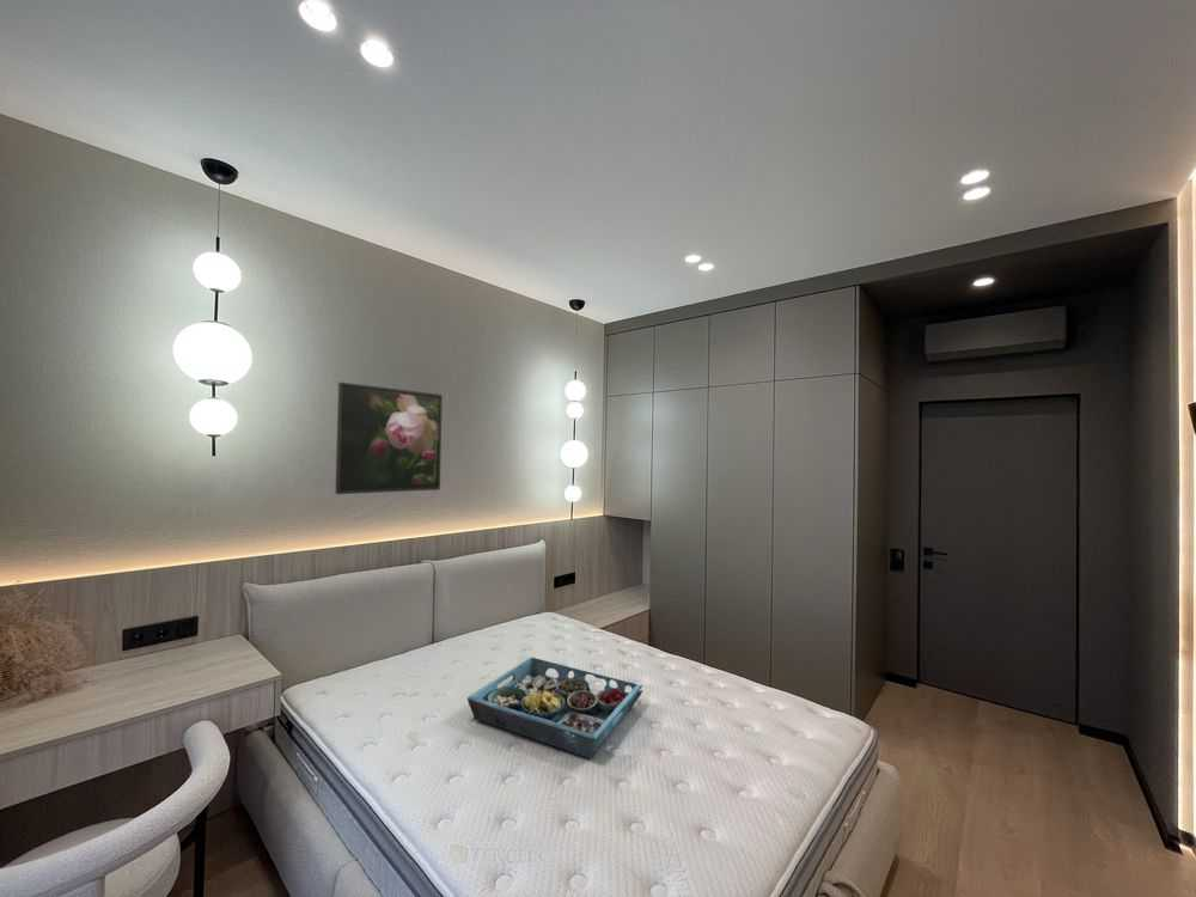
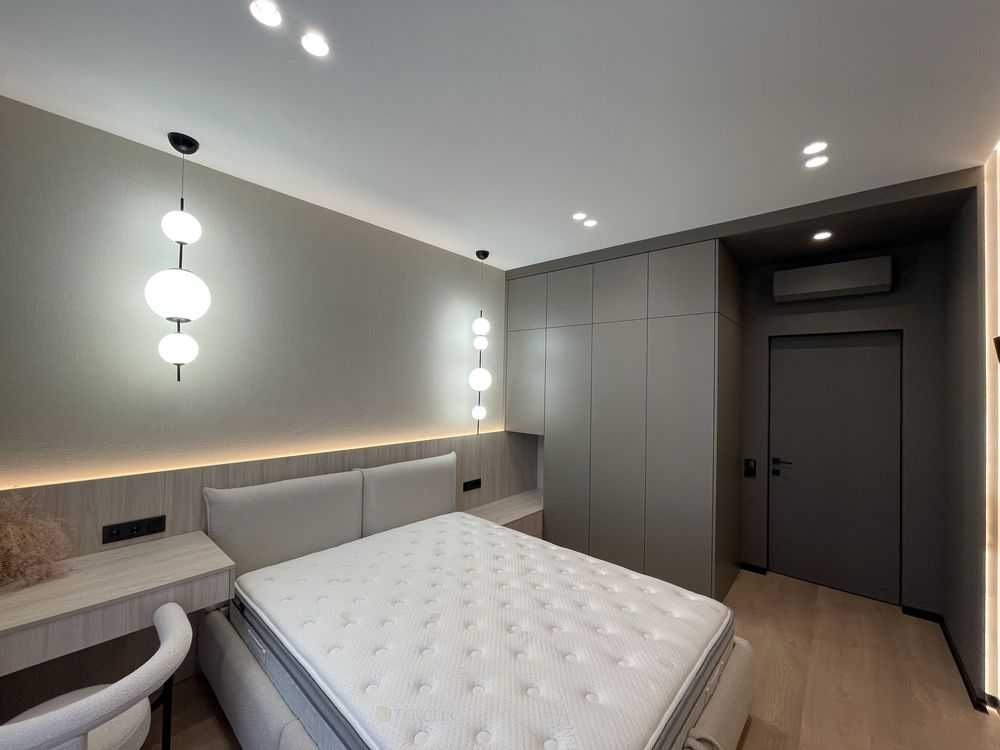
- serving tray [466,657,643,759]
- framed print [334,382,444,495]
